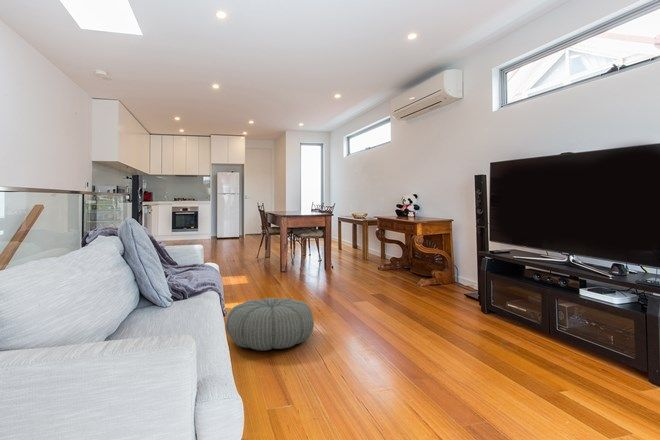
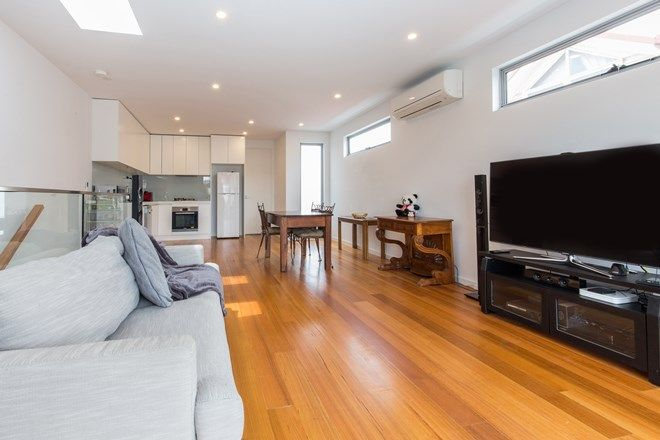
- pouf [225,297,315,351]
